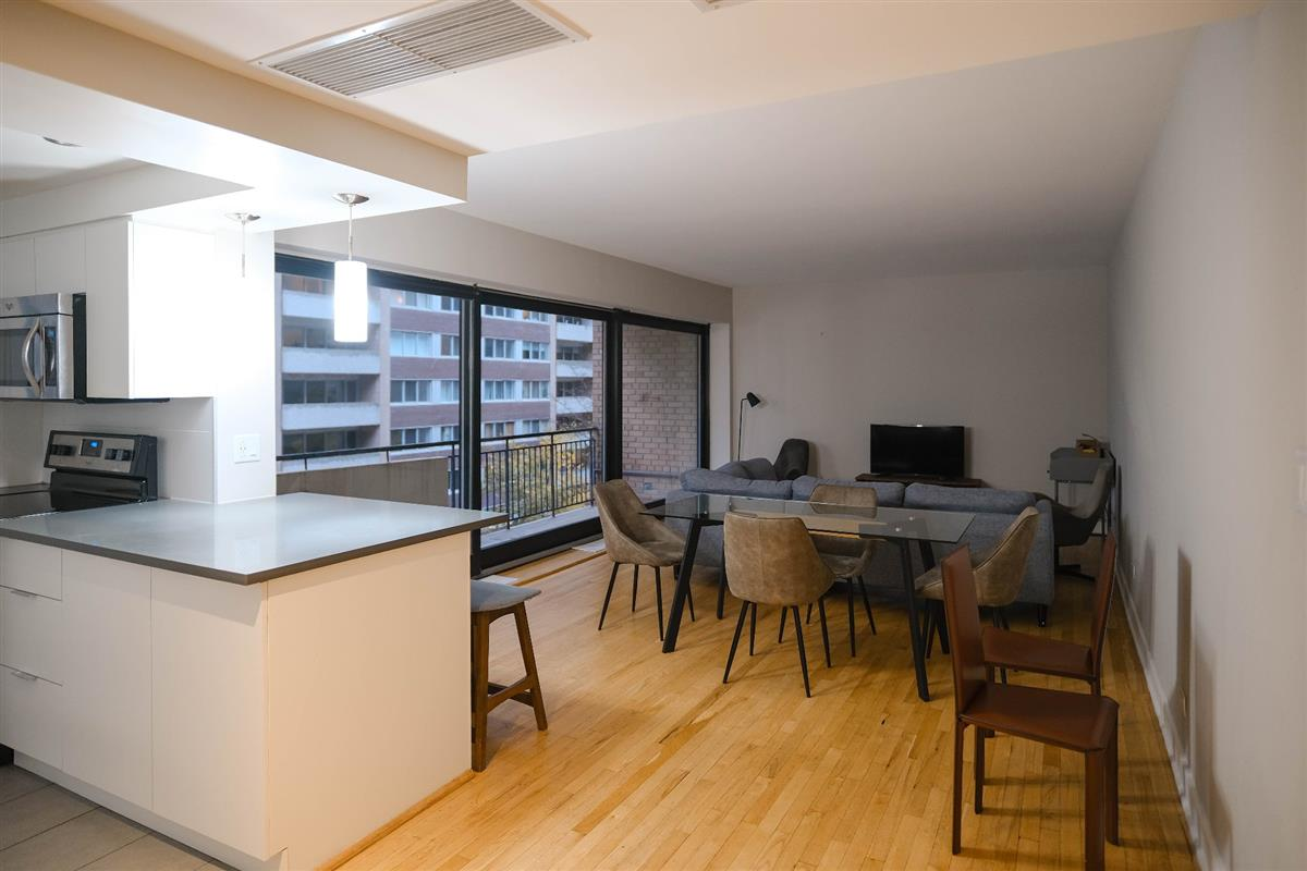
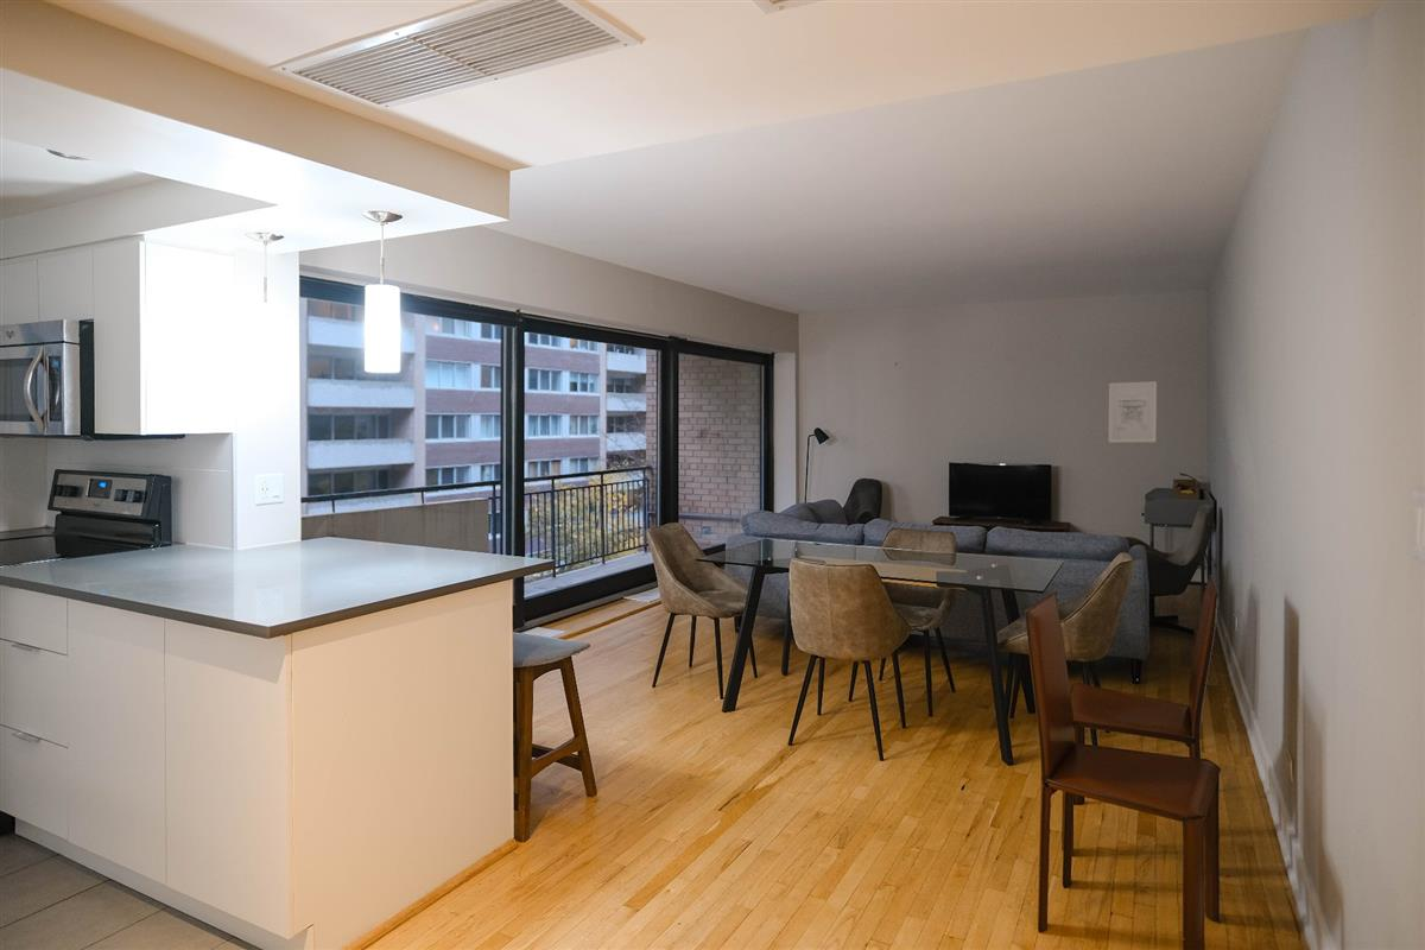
+ wall art [1108,380,1158,444]
